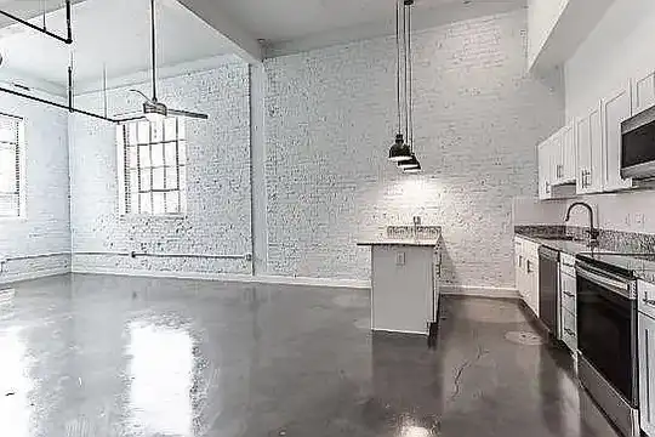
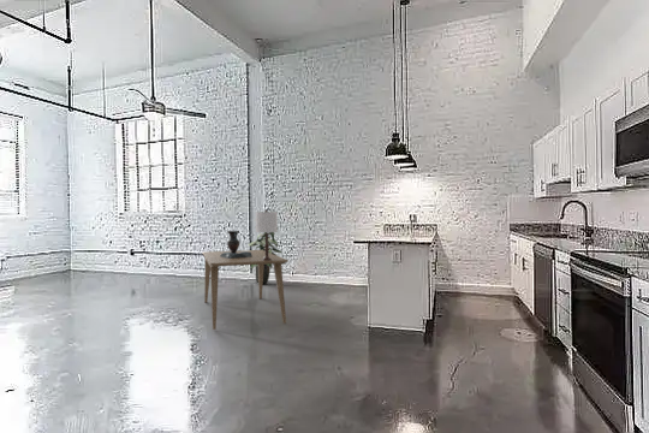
+ dining table [202,249,290,331]
+ decorative urn [220,230,252,259]
+ lamp [255,209,279,261]
+ indoor plant [246,219,282,285]
